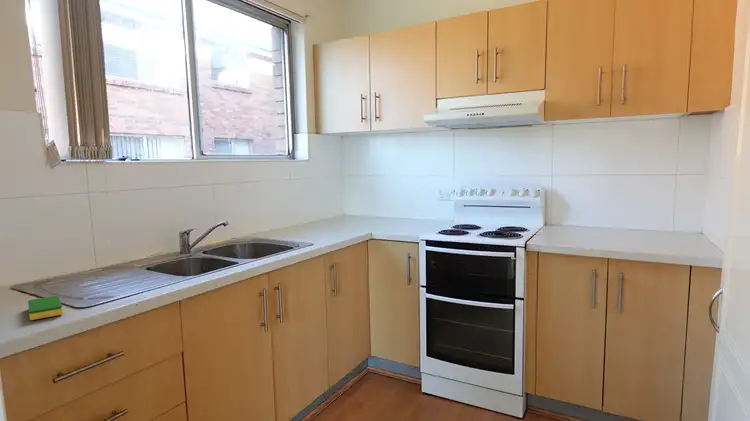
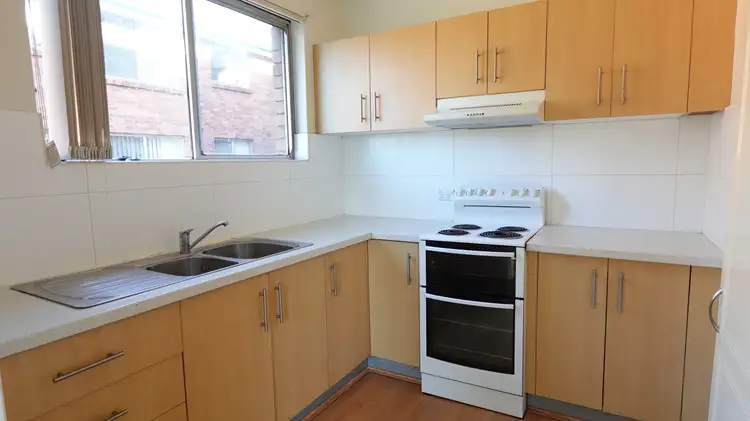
- dish sponge [27,295,64,321]
